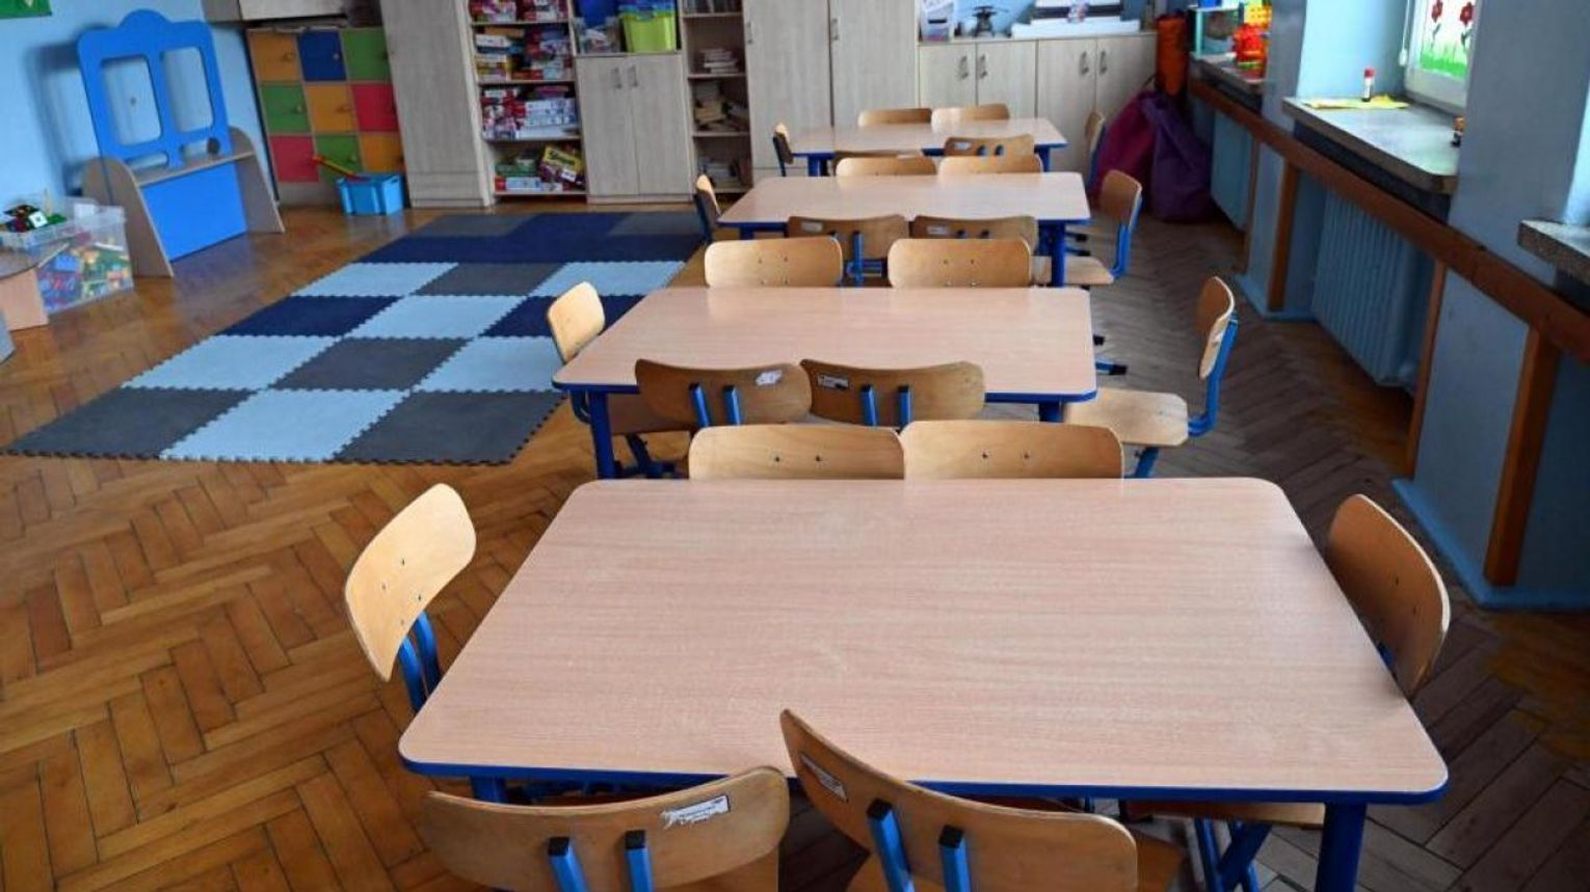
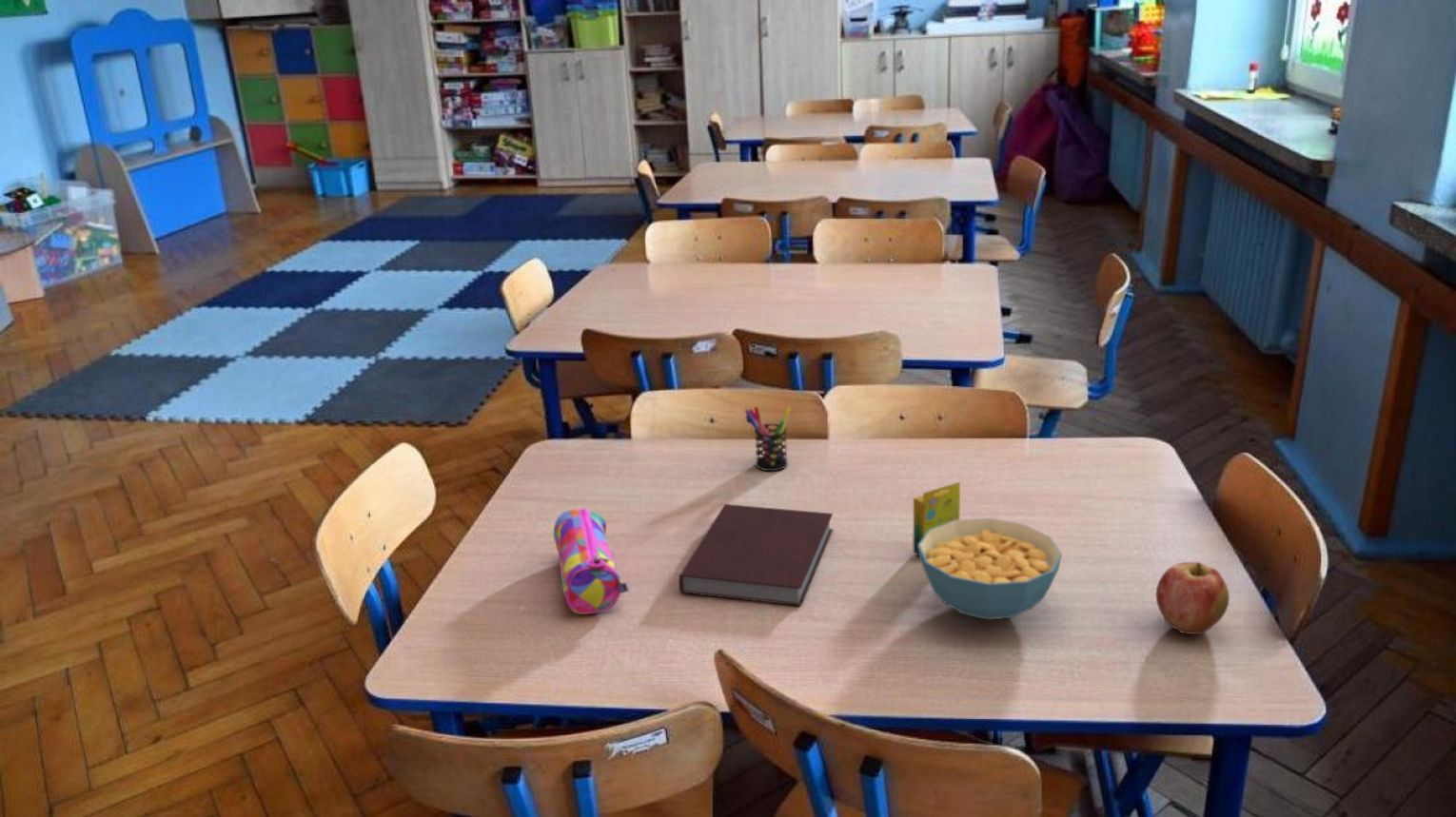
+ cereal bowl [918,517,1063,620]
+ notebook [678,503,834,607]
+ pen holder [744,405,792,472]
+ apple [1155,561,1230,635]
+ crayon box [913,481,961,557]
+ pencil case [553,508,630,615]
